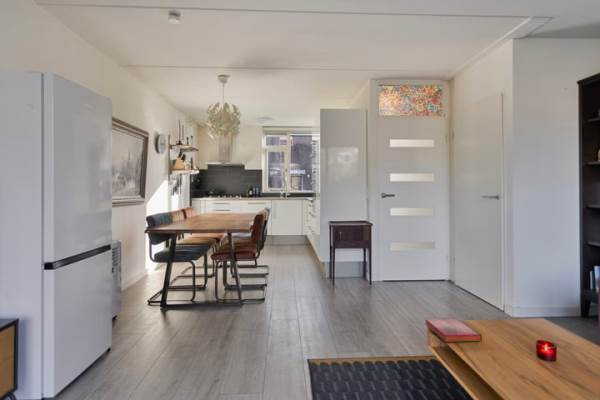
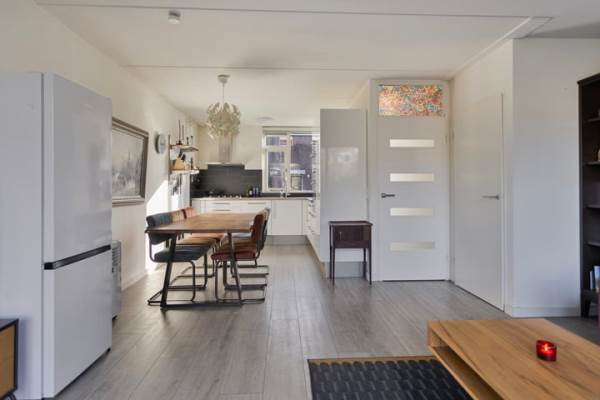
- hardback book [424,316,483,343]
